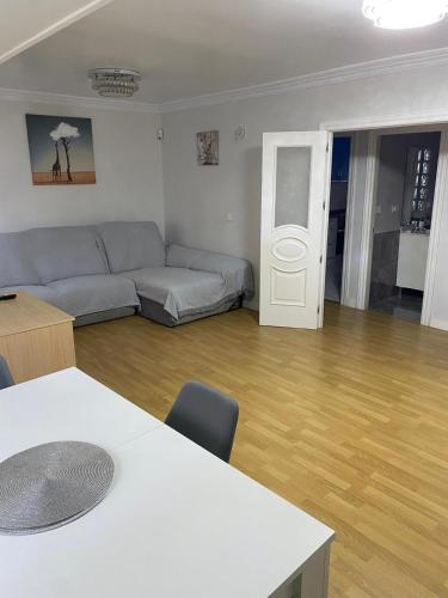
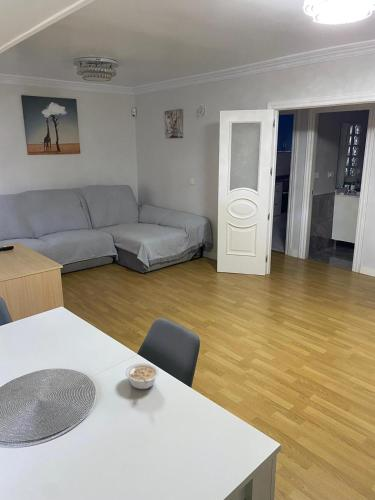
+ legume [124,362,160,390]
